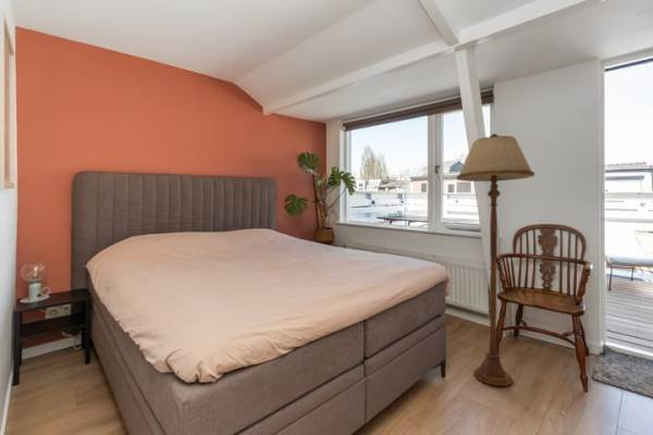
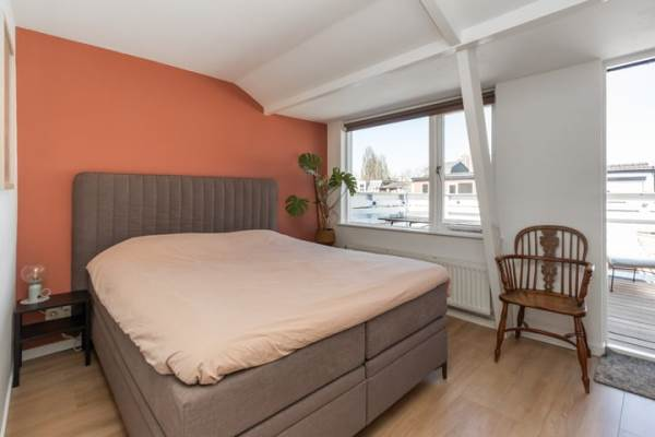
- floor lamp [455,133,535,387]
